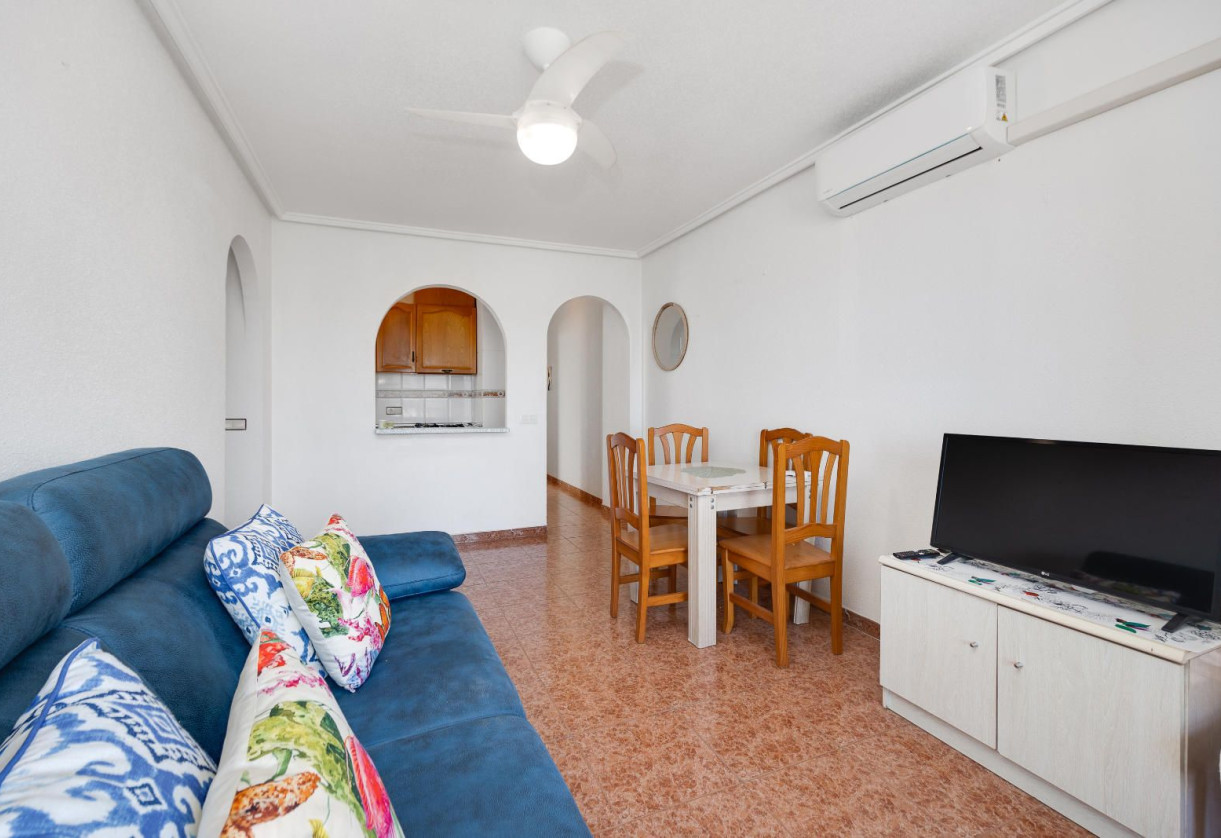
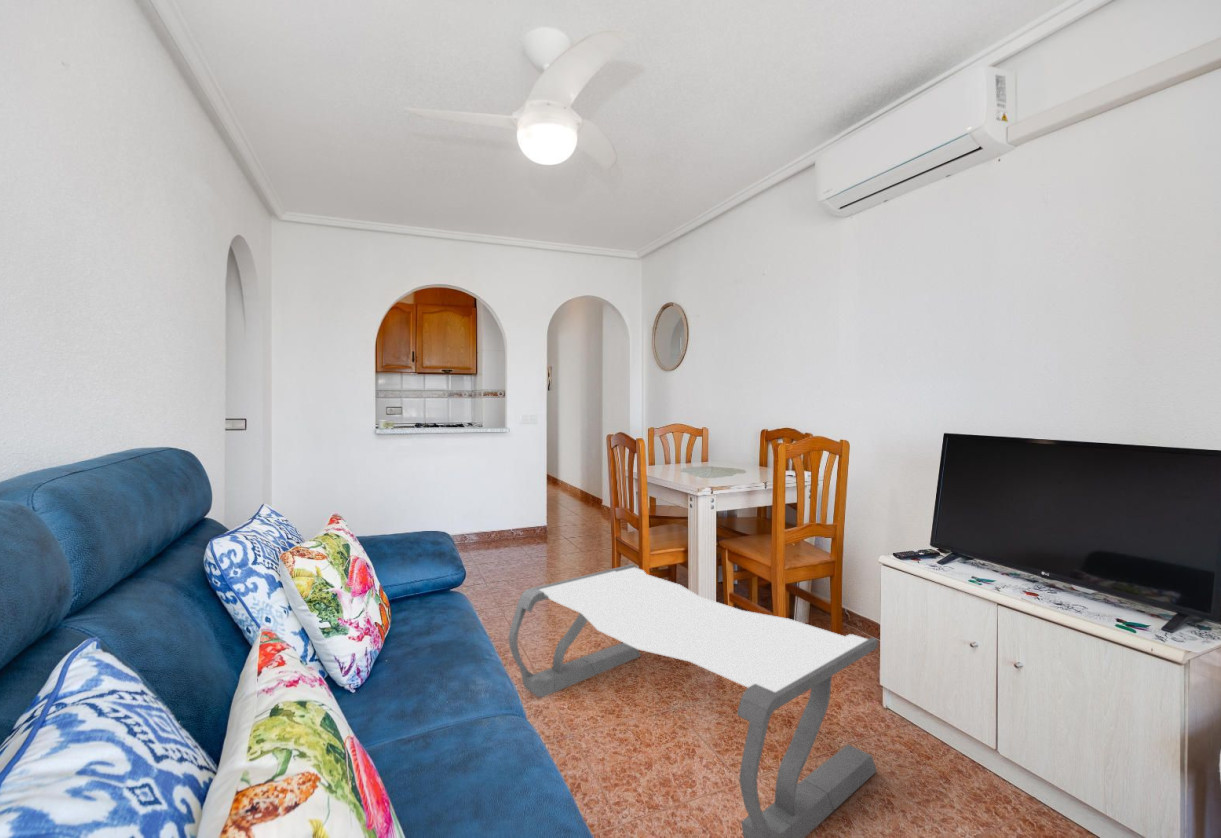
+ coffee table [508,563,879,838]
